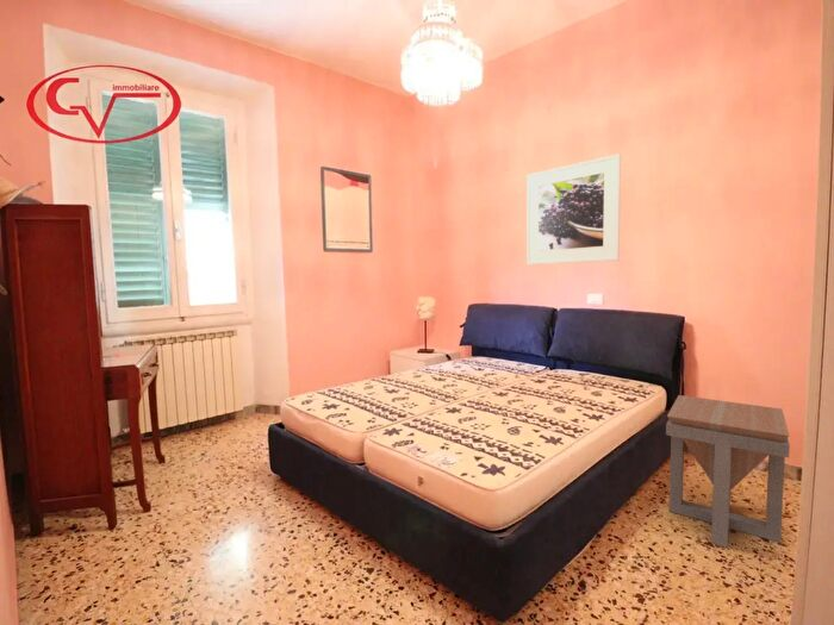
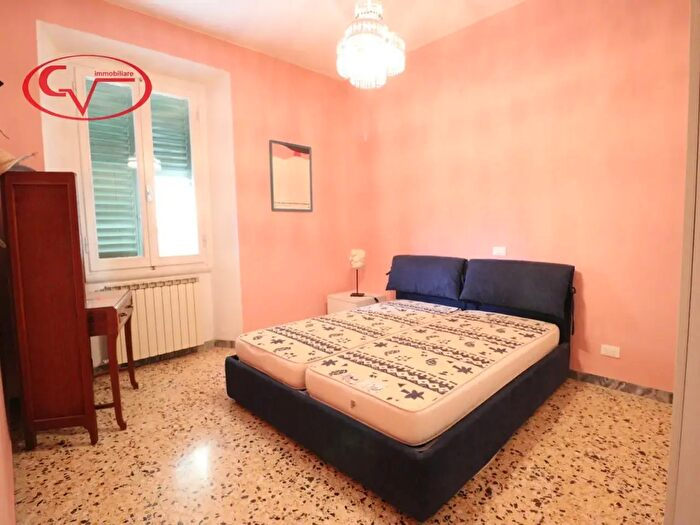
- side table [665,394,791,549]
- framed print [525,152,622,265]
